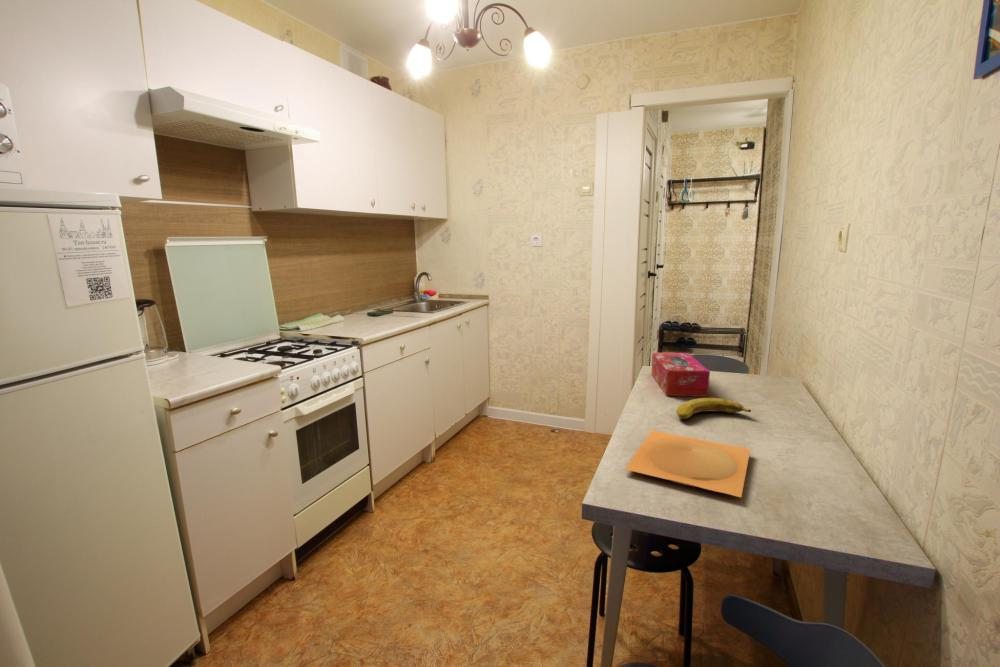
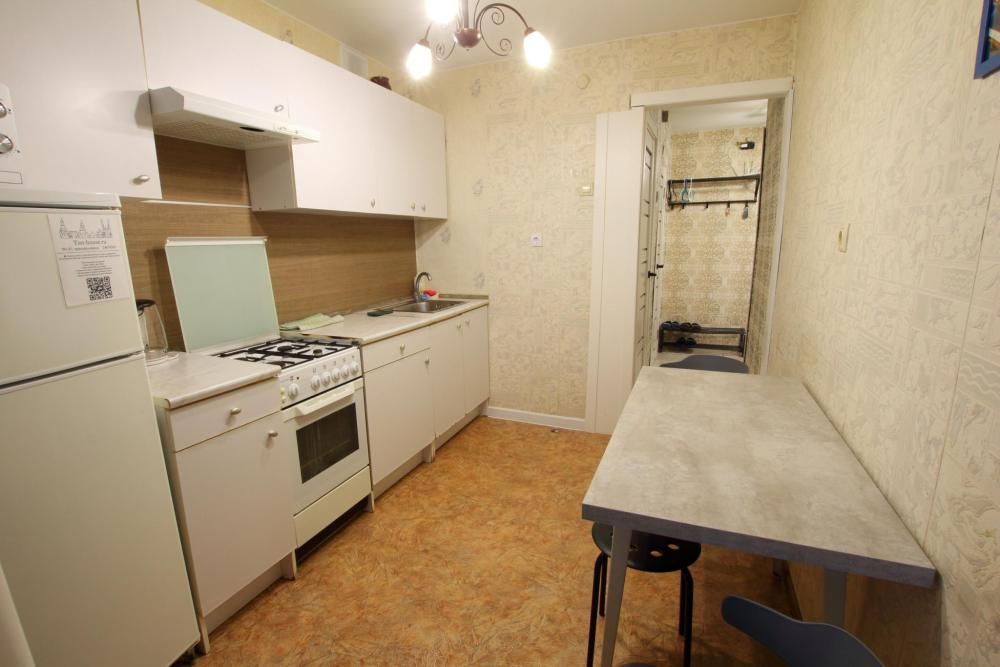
- plate [624,429,751,498]
- banana [676,397,752,420]
- tissue box [651,352,711,398]
